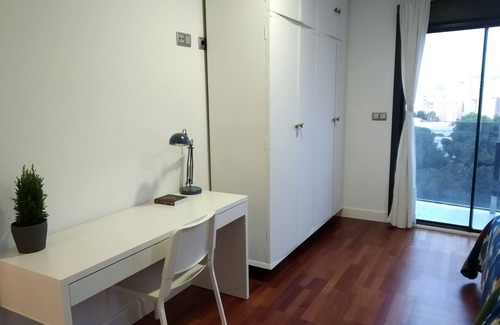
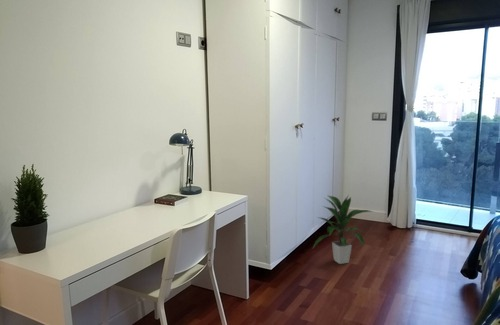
+ indoor plant [312,194,375,265]
